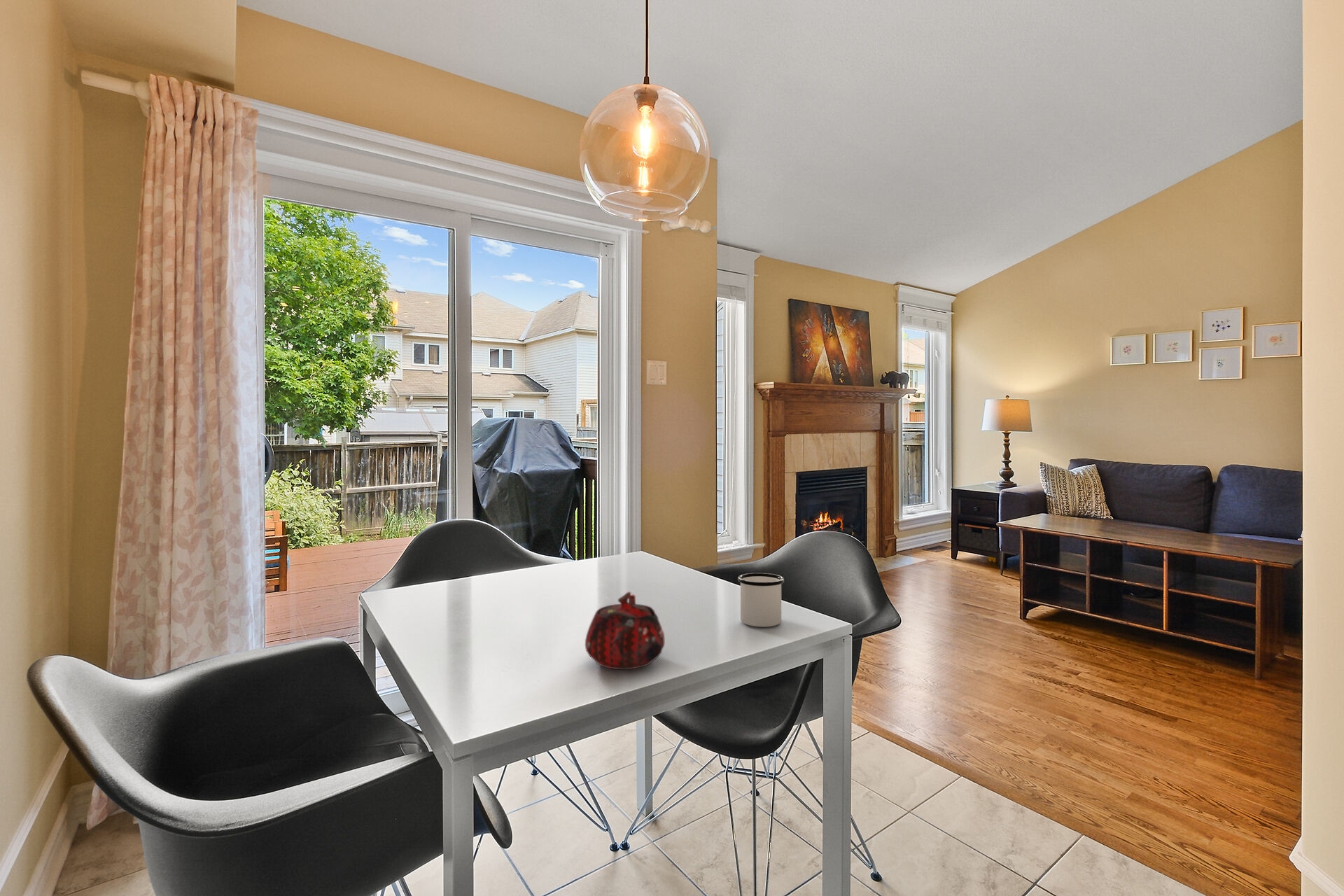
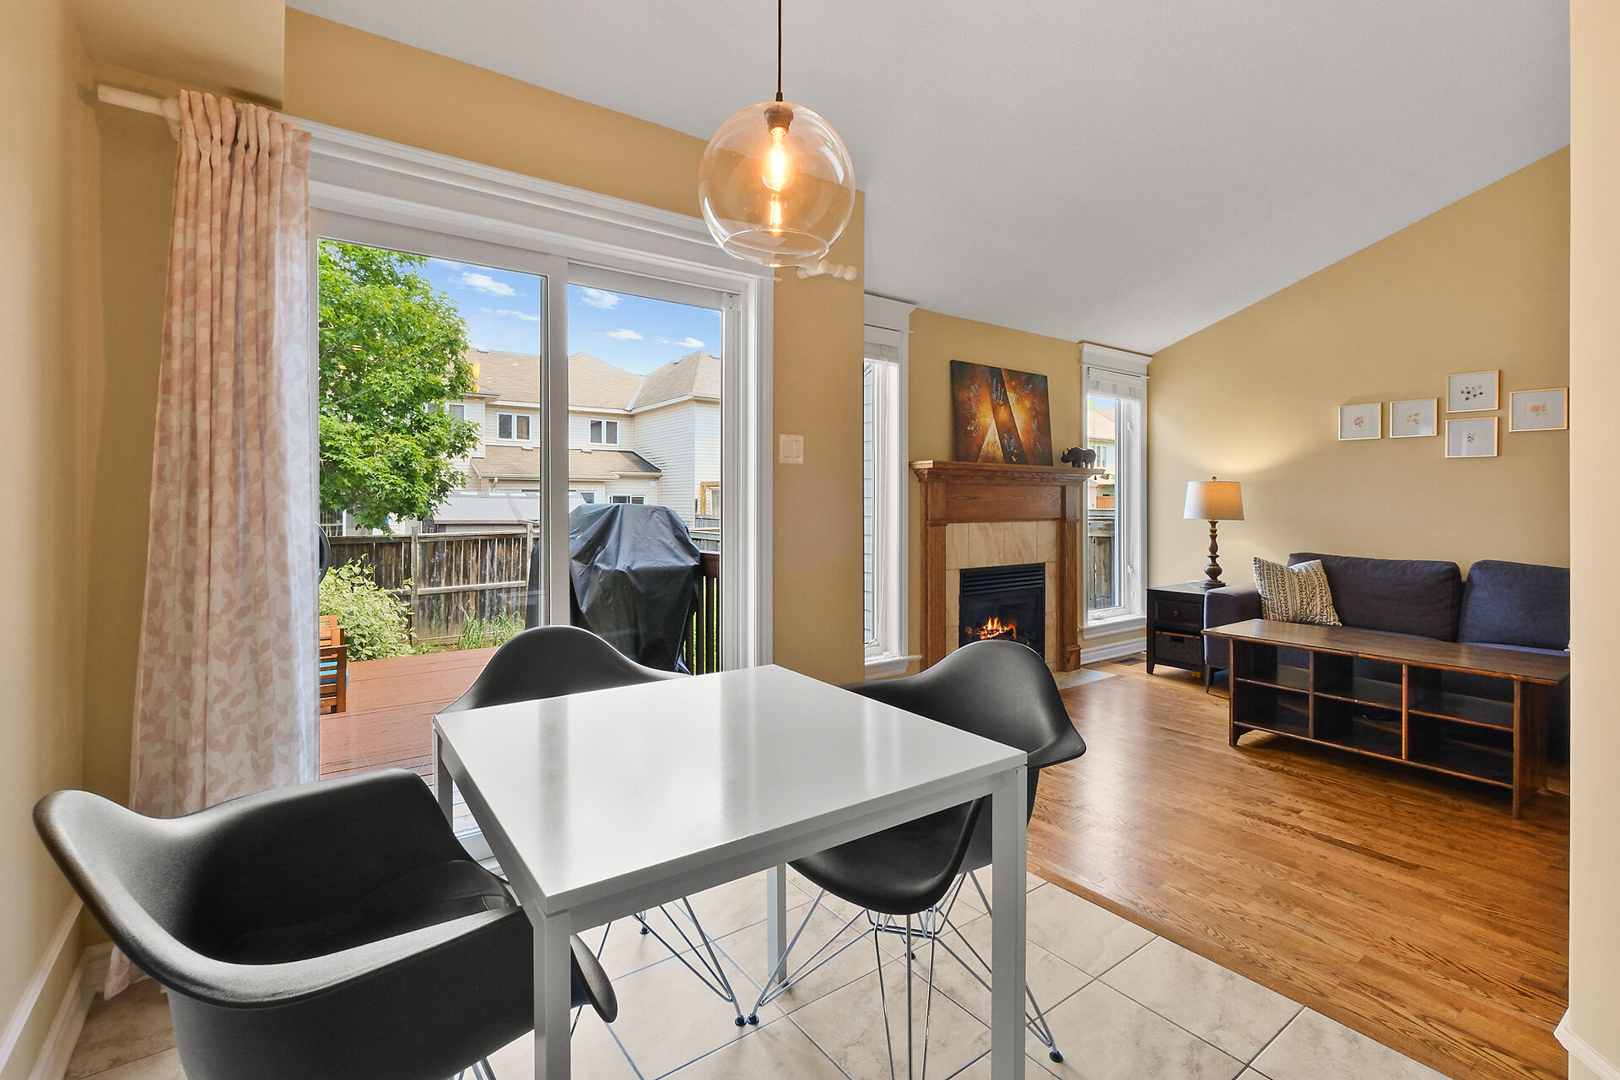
- mug [737,573,785,628]
- teapot [584,591,665,670]
